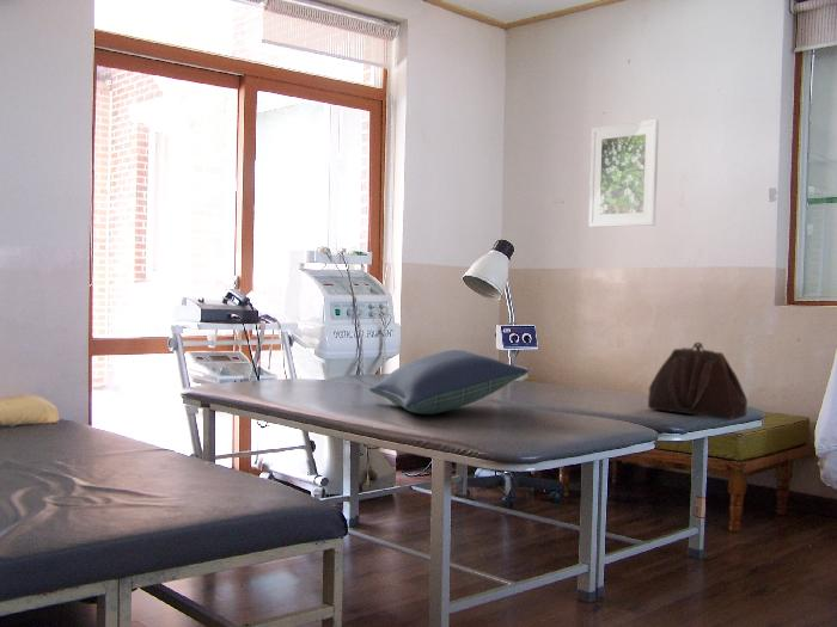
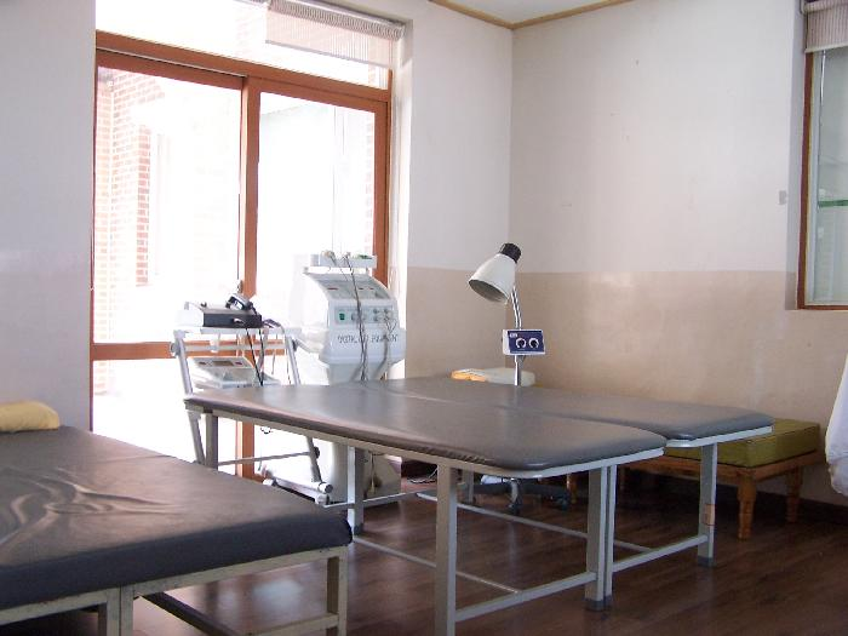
- handbag [647,342,749,422]
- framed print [587,118,660,228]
- pillow [368,349,530,416]
